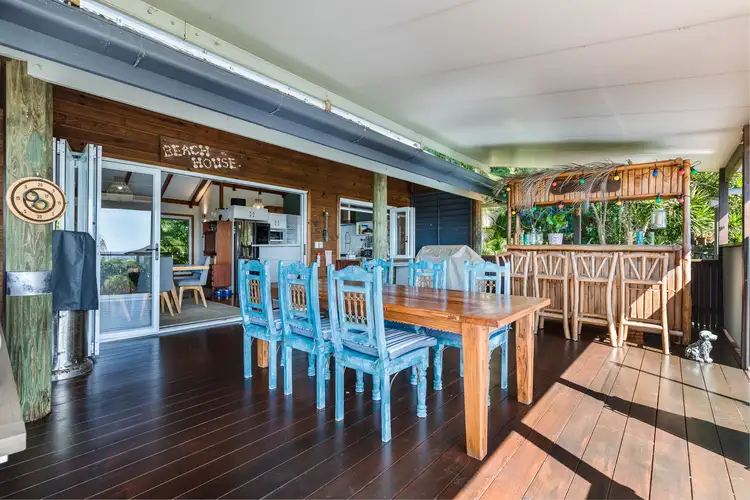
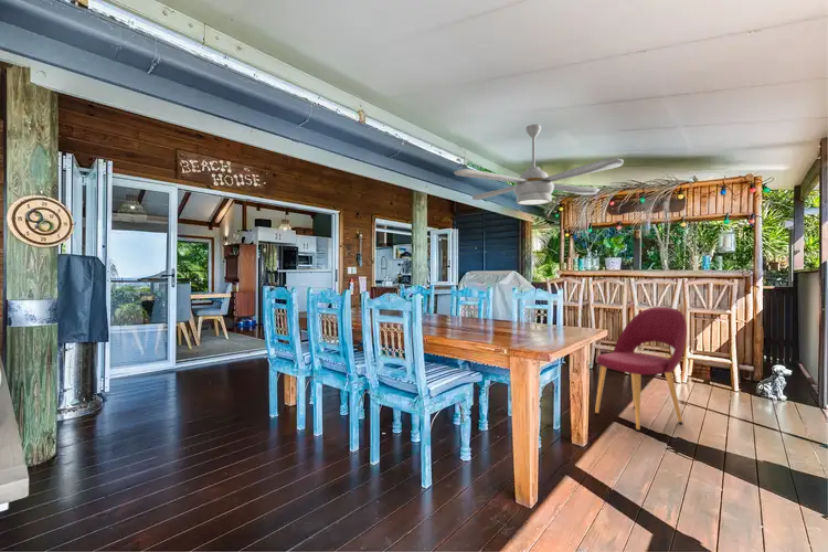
+ ceiling fan [453,124,625,206]
+ dining chair [594,306,688,433]
